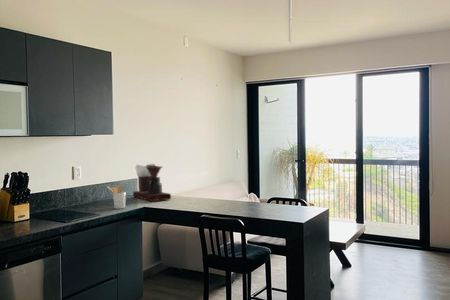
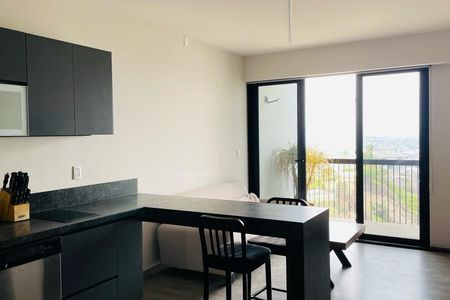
- utensil holder [106,185,127,210]
- coffee maker [132,163,172,203]
